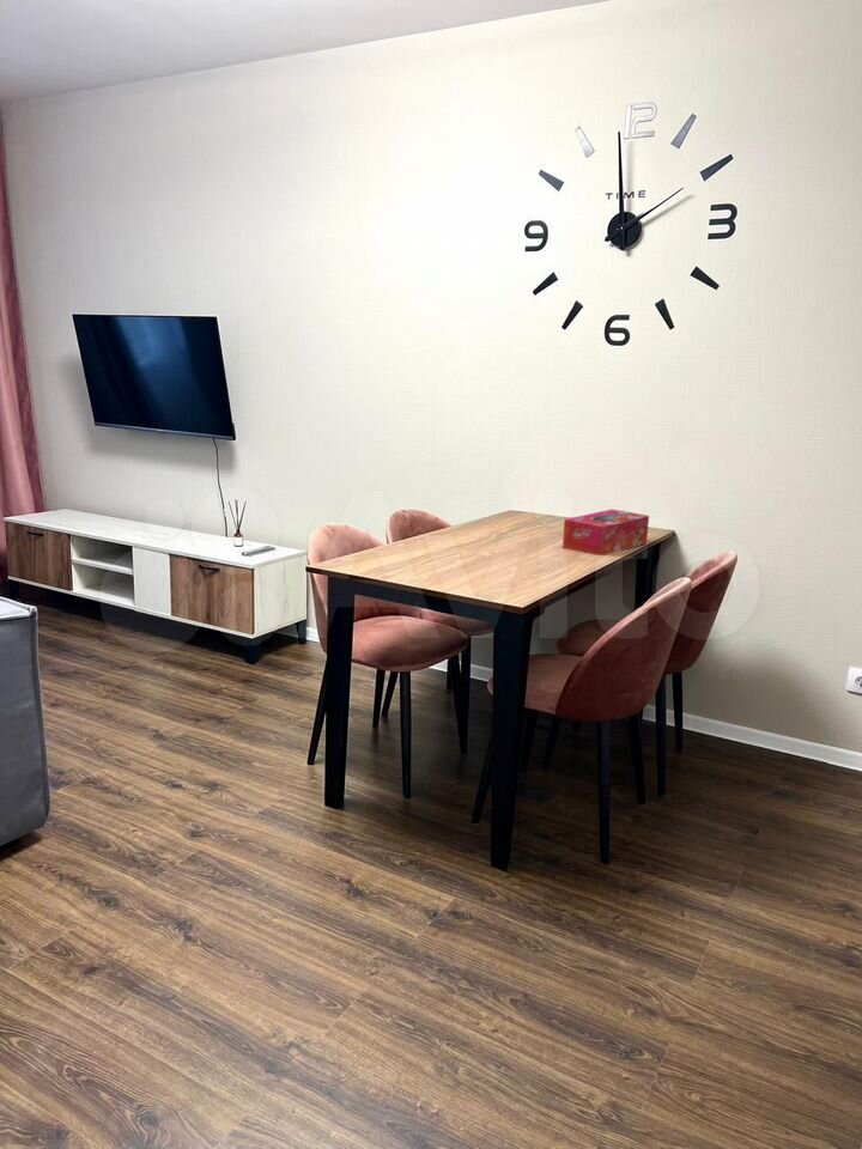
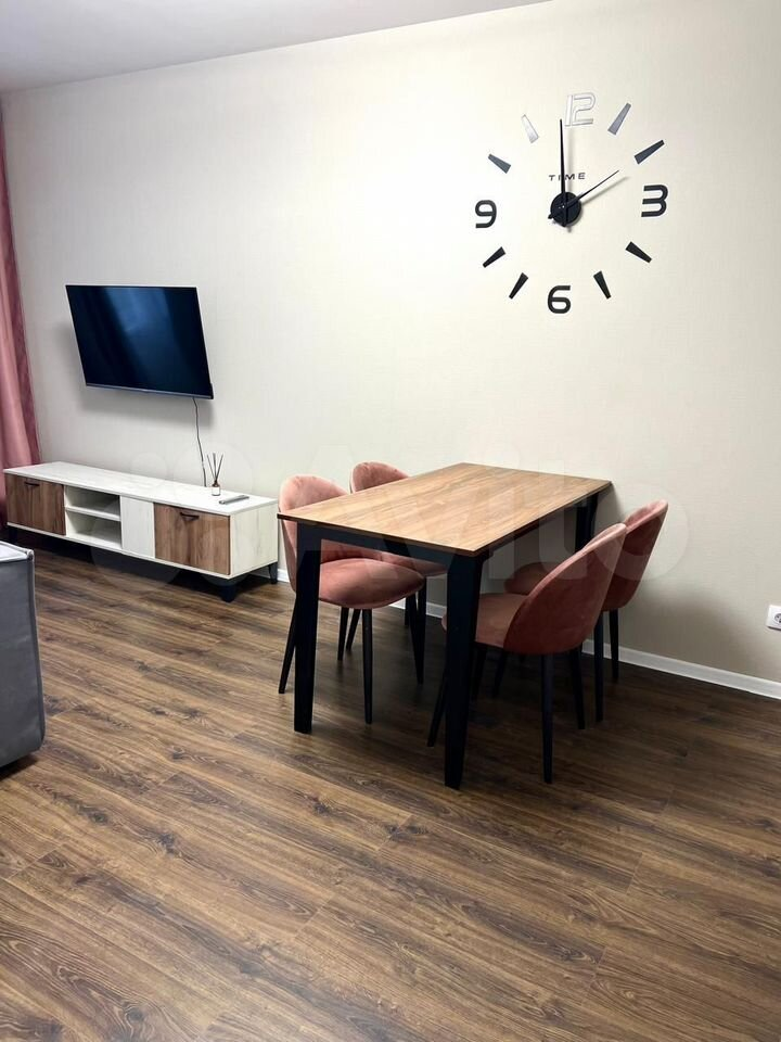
- tissue box [561,507,650,557]
